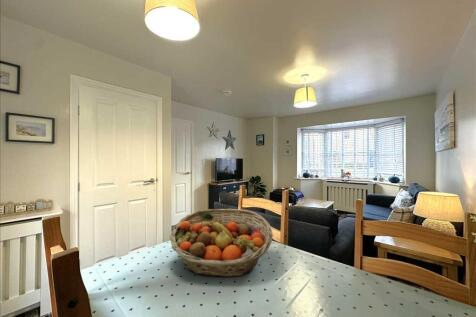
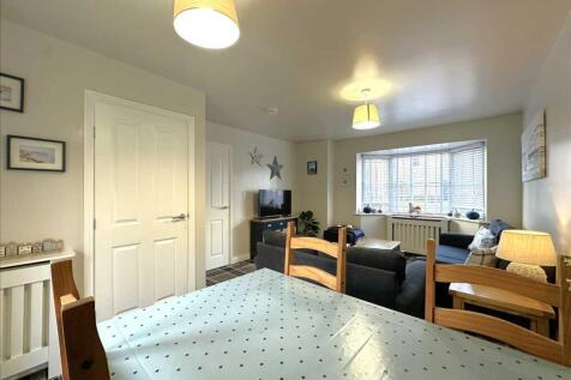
- fruit basket [169,208,274,278]
